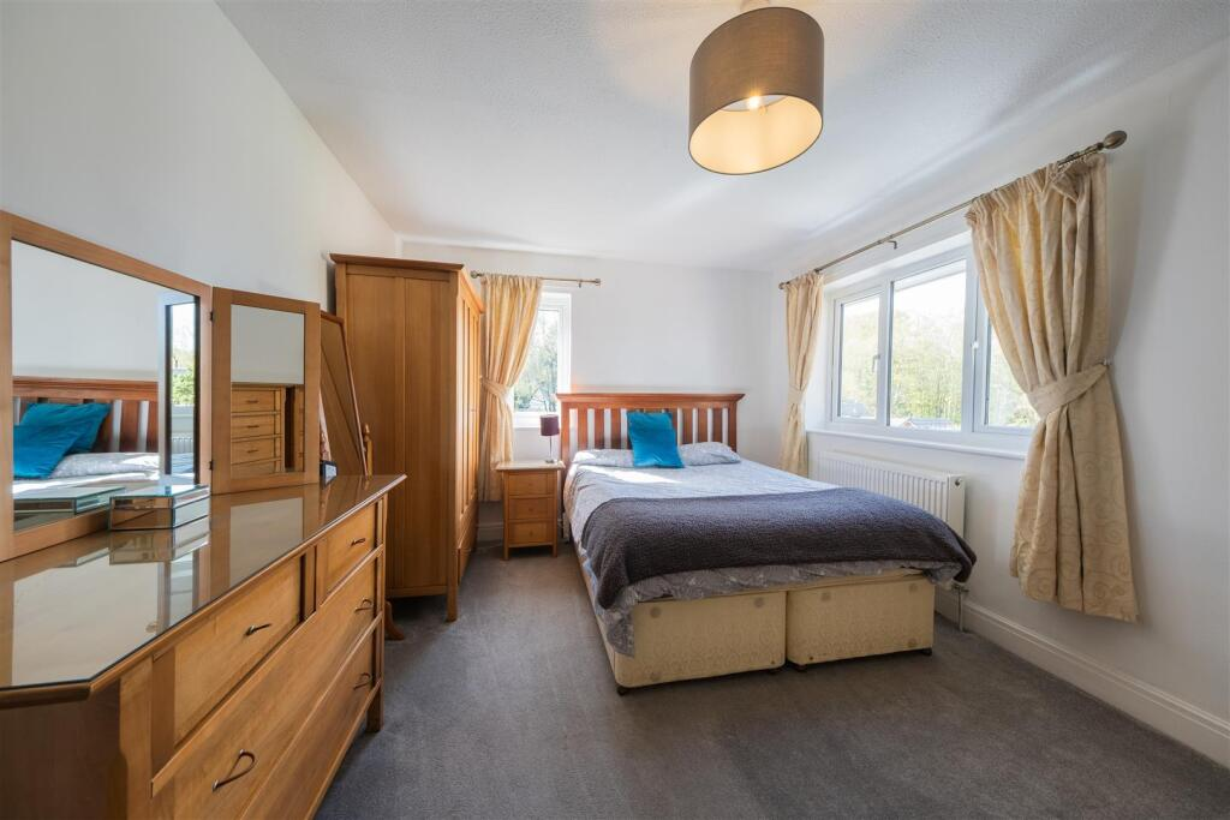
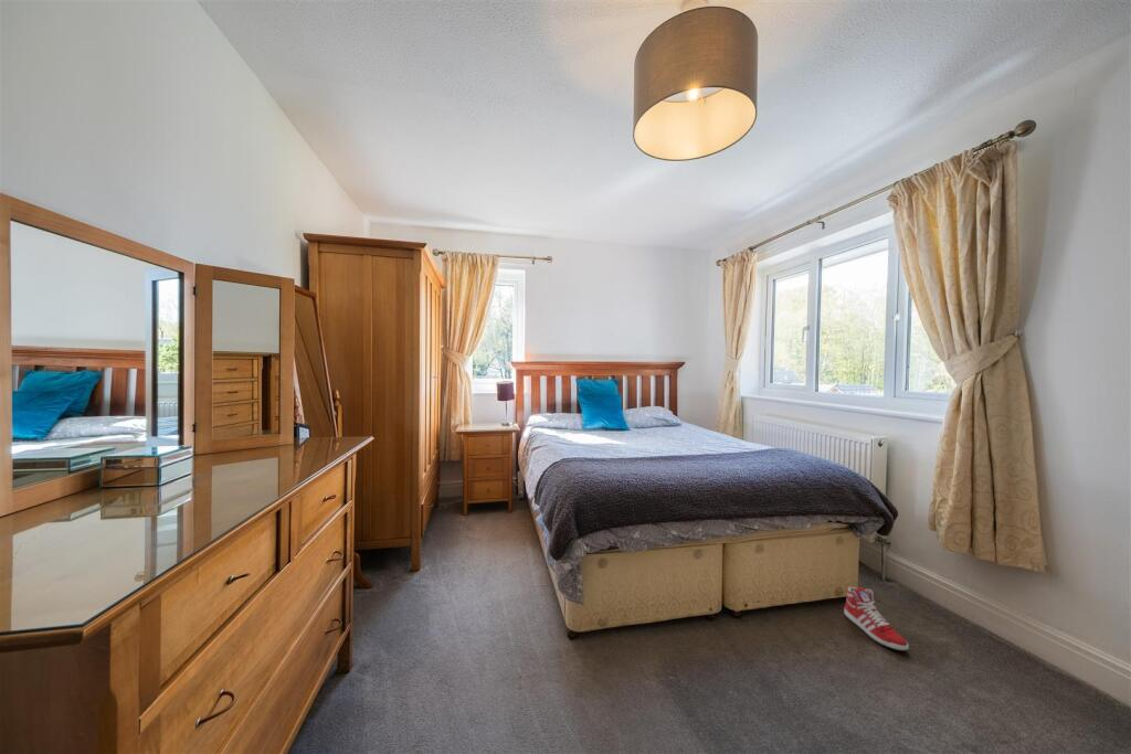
+ sneaker [843,586,910,651]
